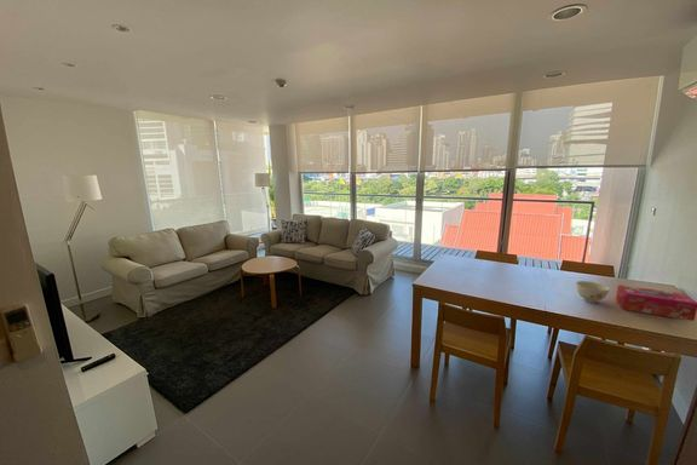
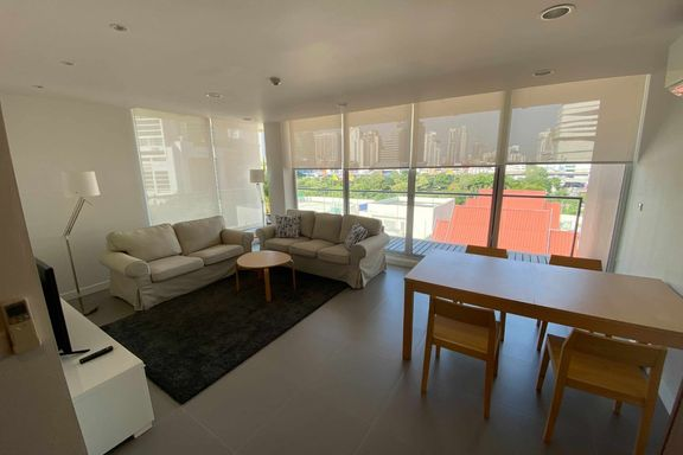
- tissue box [615,283,697,322]
- bowl [575,280,611,304]
